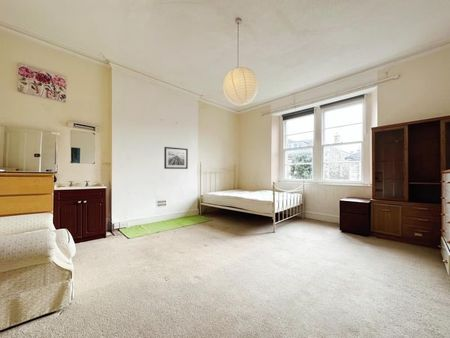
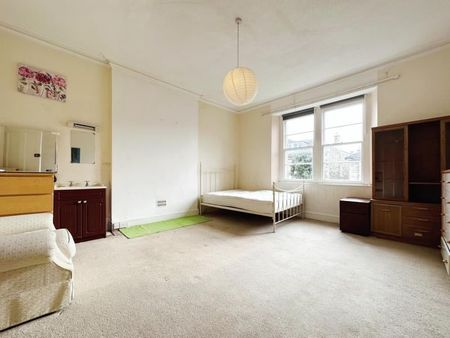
- wall art [163,146,189,170]
